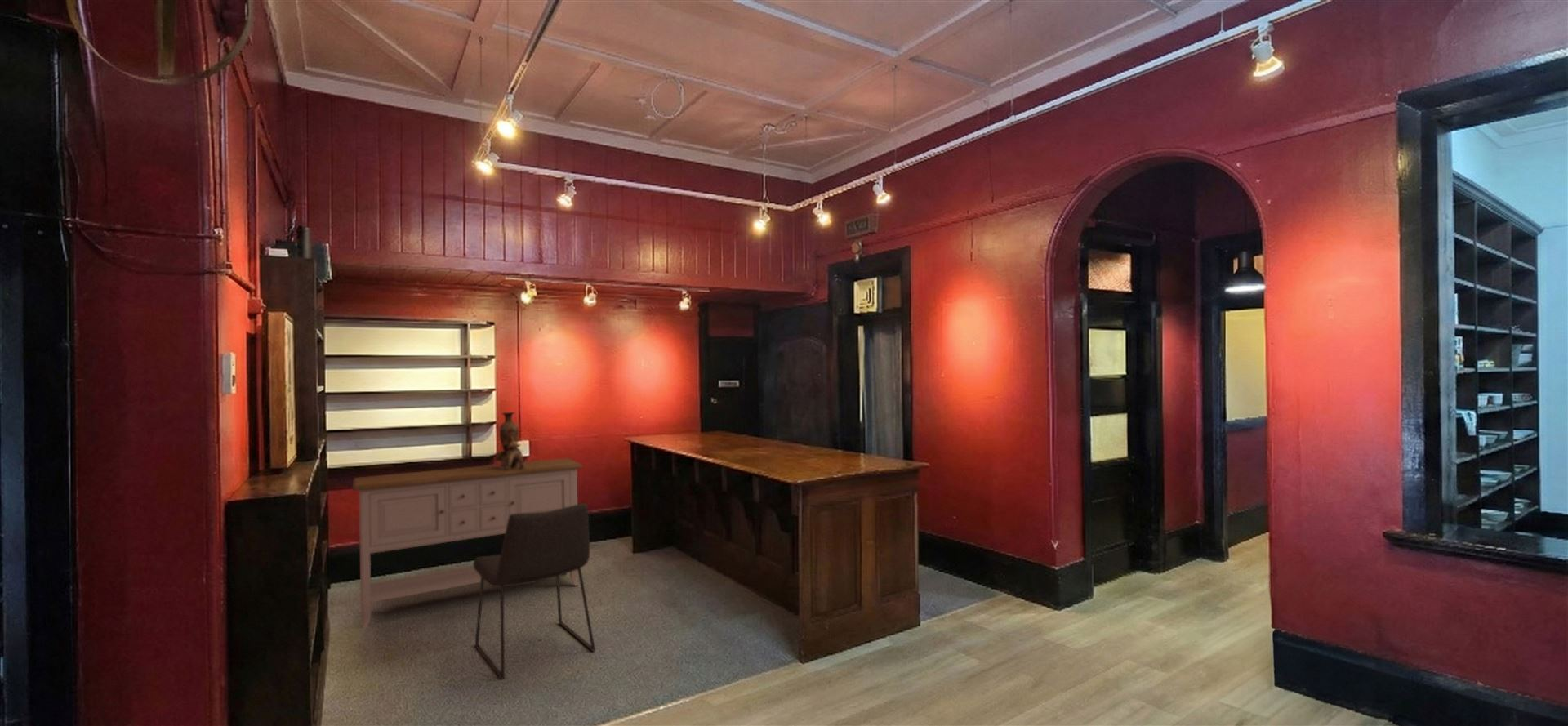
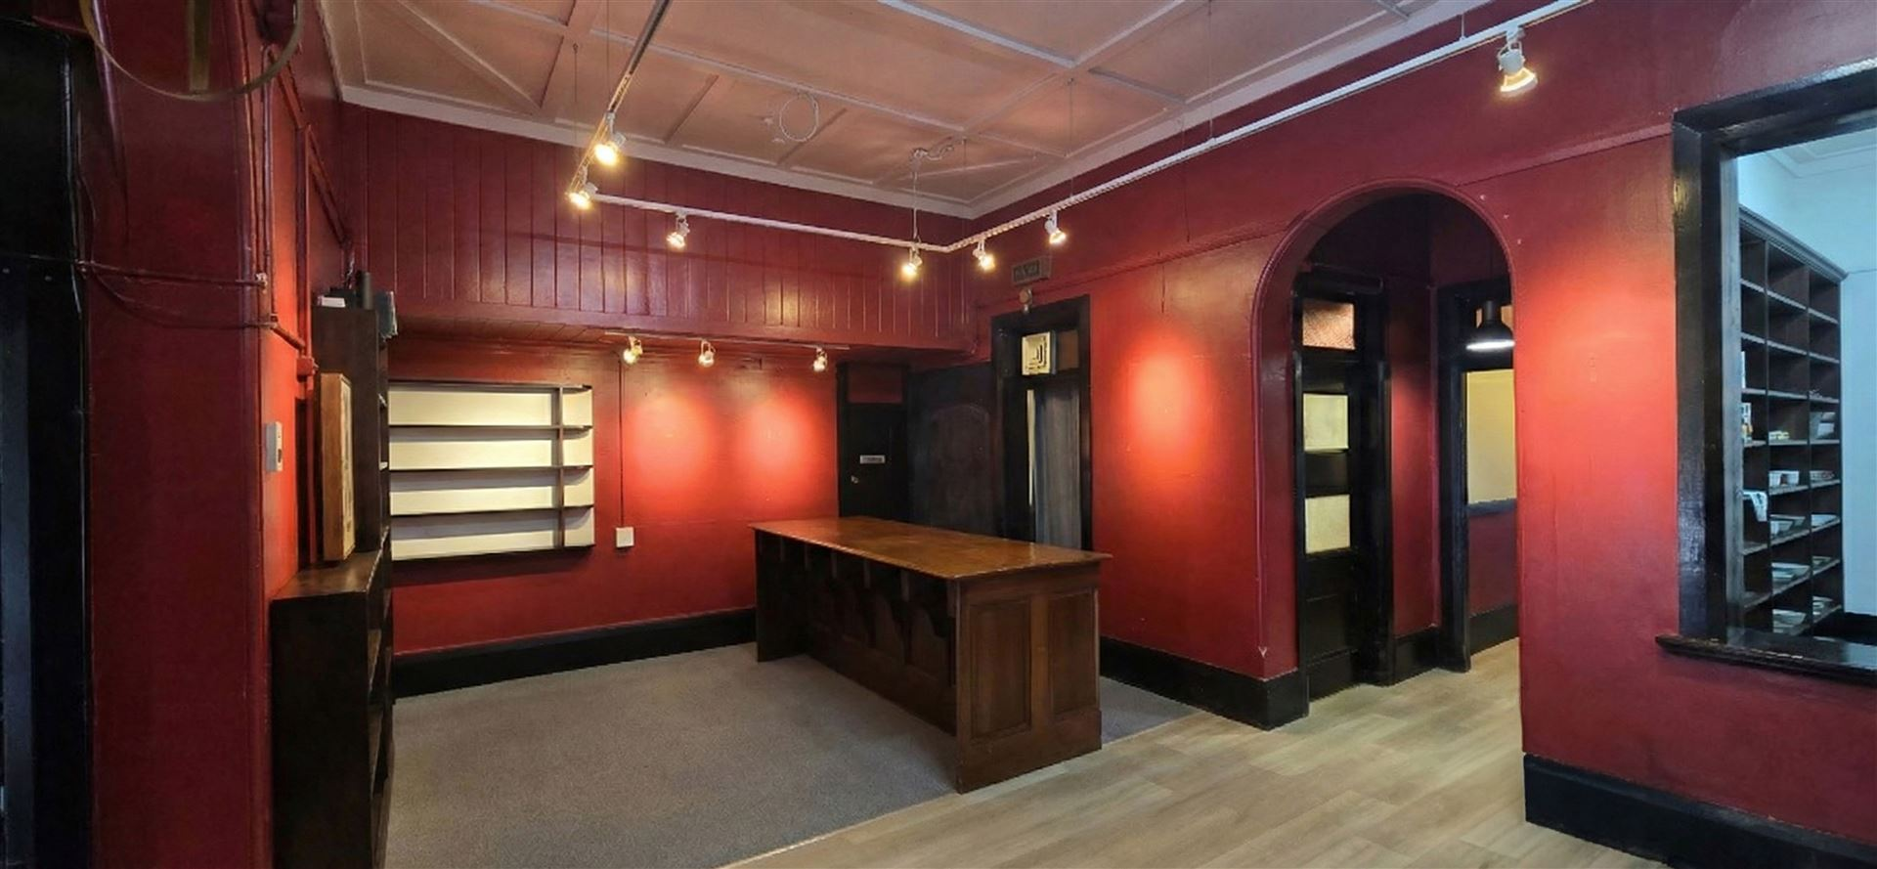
- sideboard [352,457,583,629]
- vase with dog figurine [493,411,526,470]
- chair [472,502,596,680]
